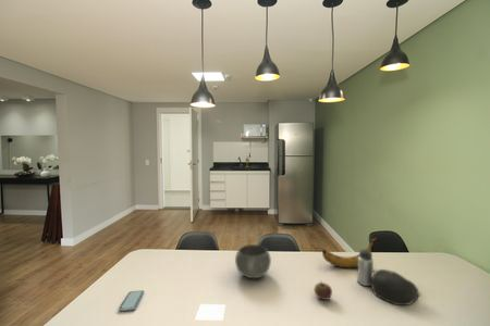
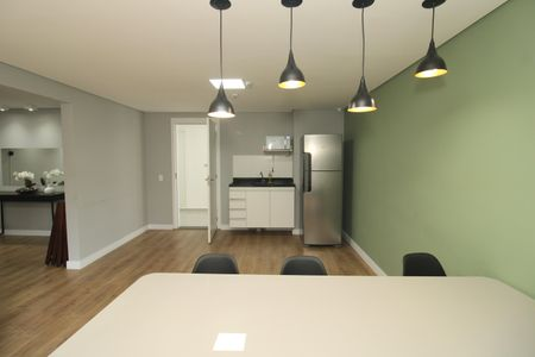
- water bottle [356,248,419,306]
- smartphone [118,289,145,312]
- bowl [234,243,272,279]
- banana [321,236,378,268]
- apple [314,281,333,301]
